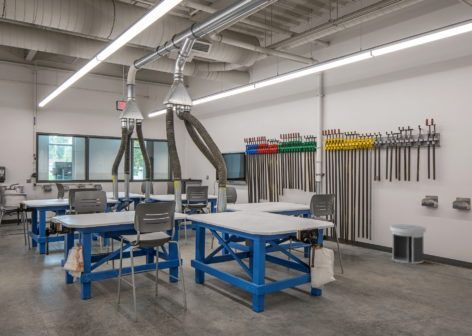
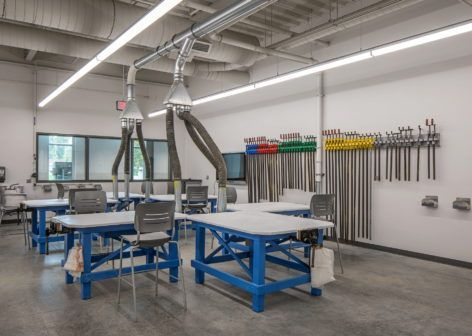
- revolving door [389,224,427,265]
